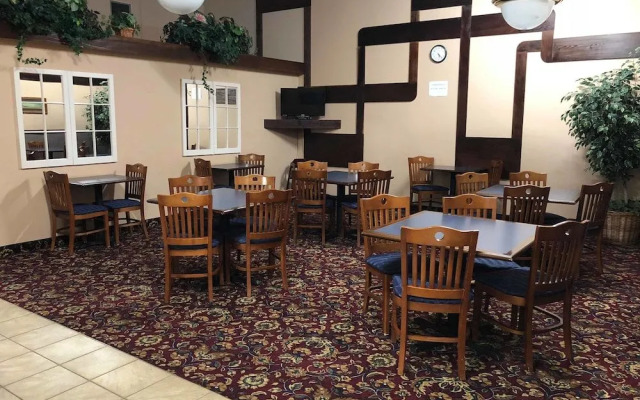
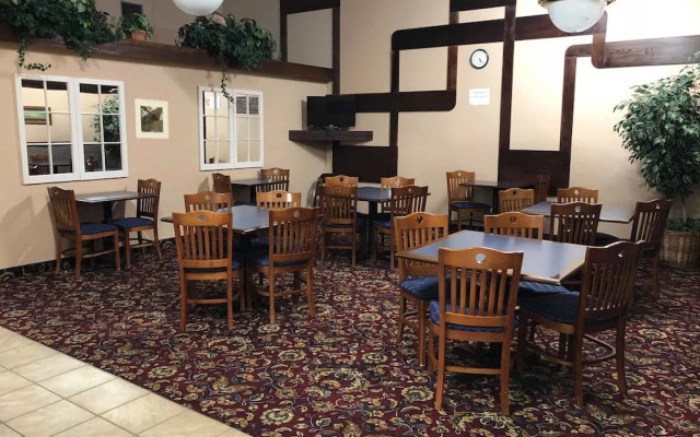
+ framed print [132,97,170,140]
